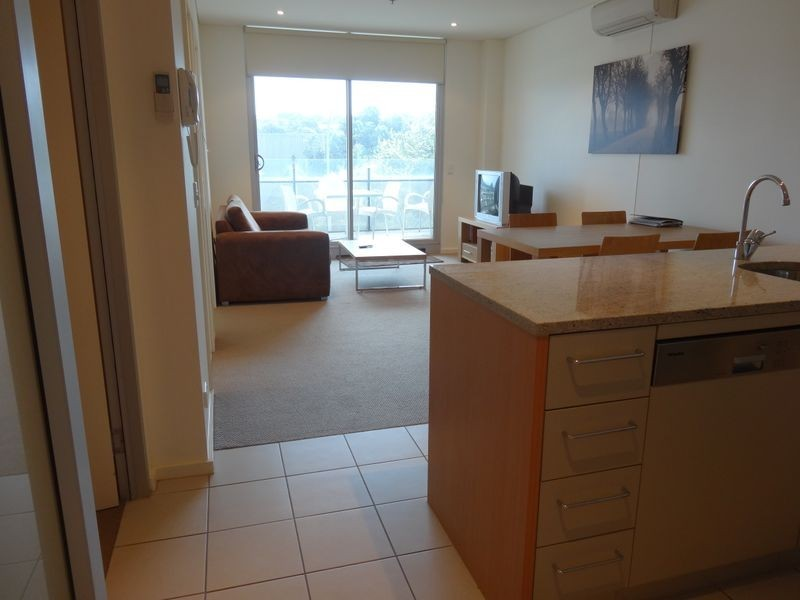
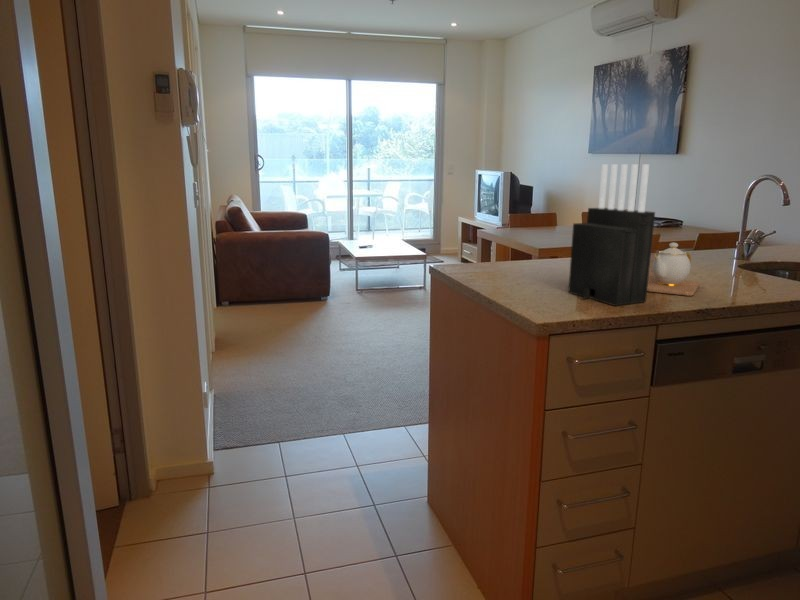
+ teapot [647,242,701,297]
+ knife block [567,163,656,307]
